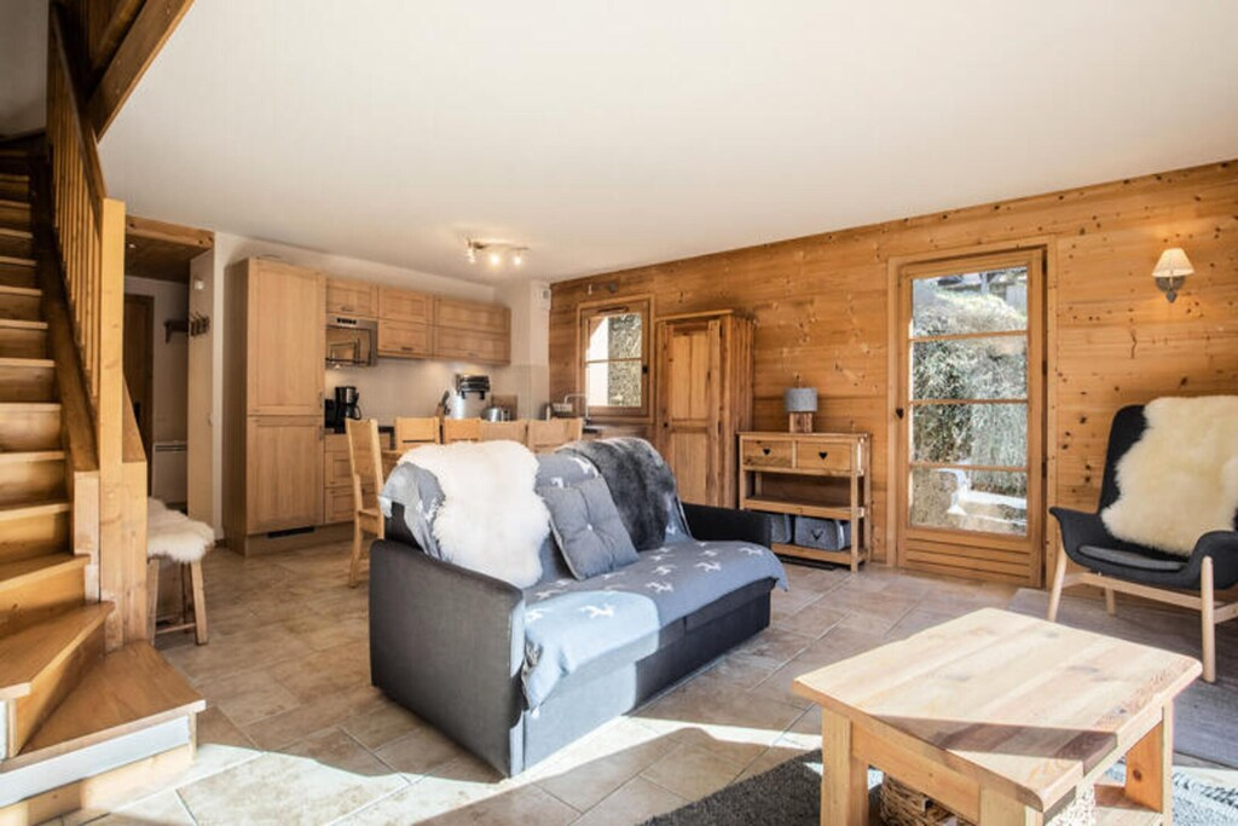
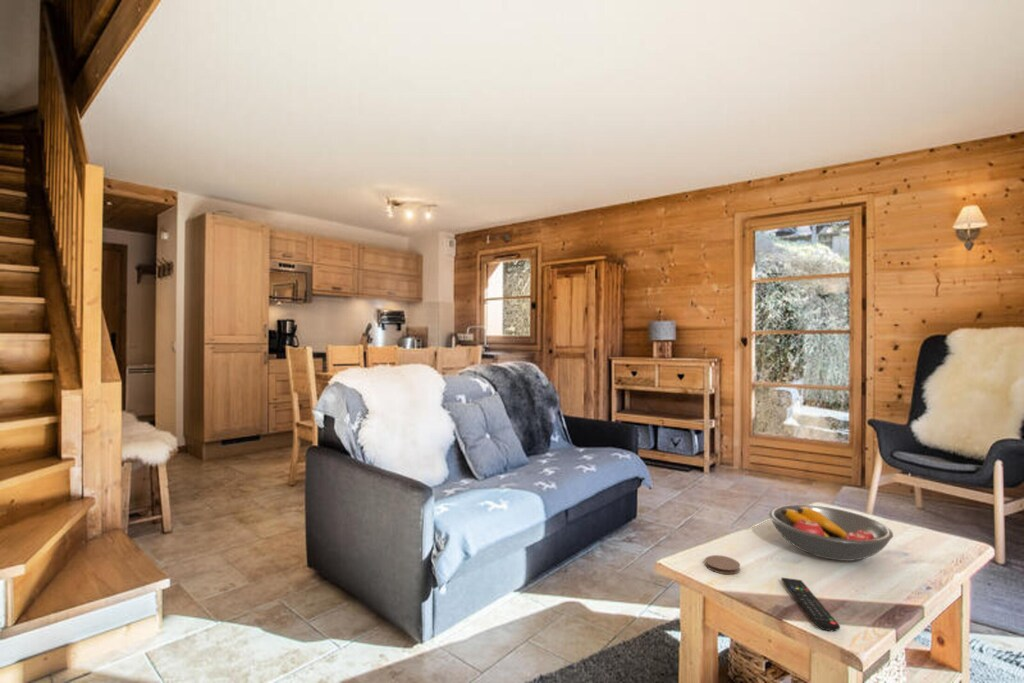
+ remote control [780,577,841,632]
+ fruit bowl [768,504,894,562]
+ coaster [704,554,741,575]
